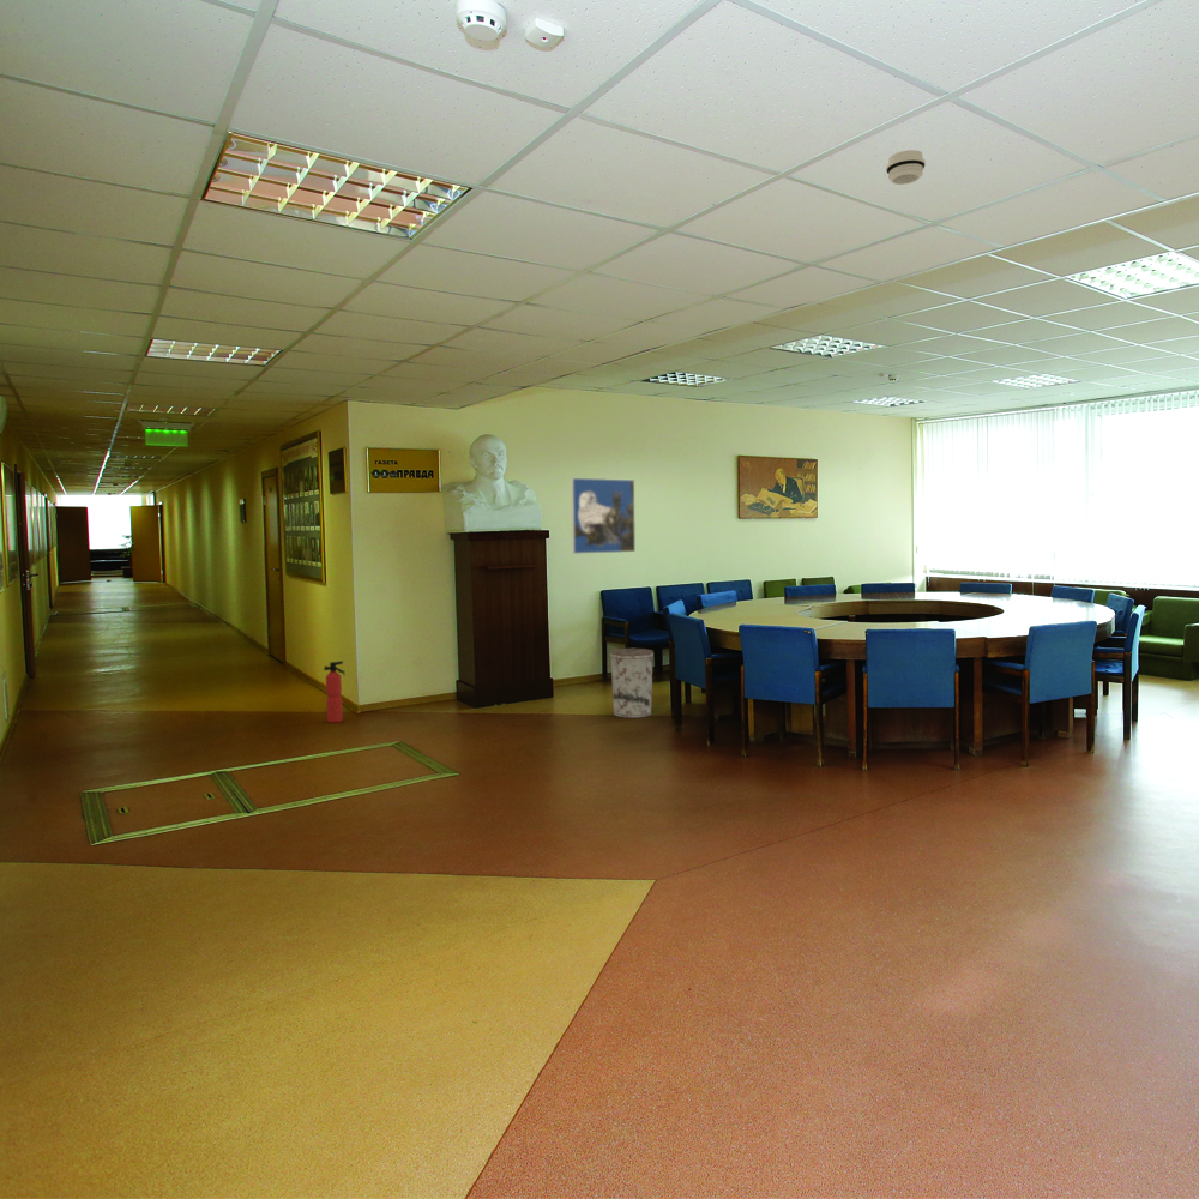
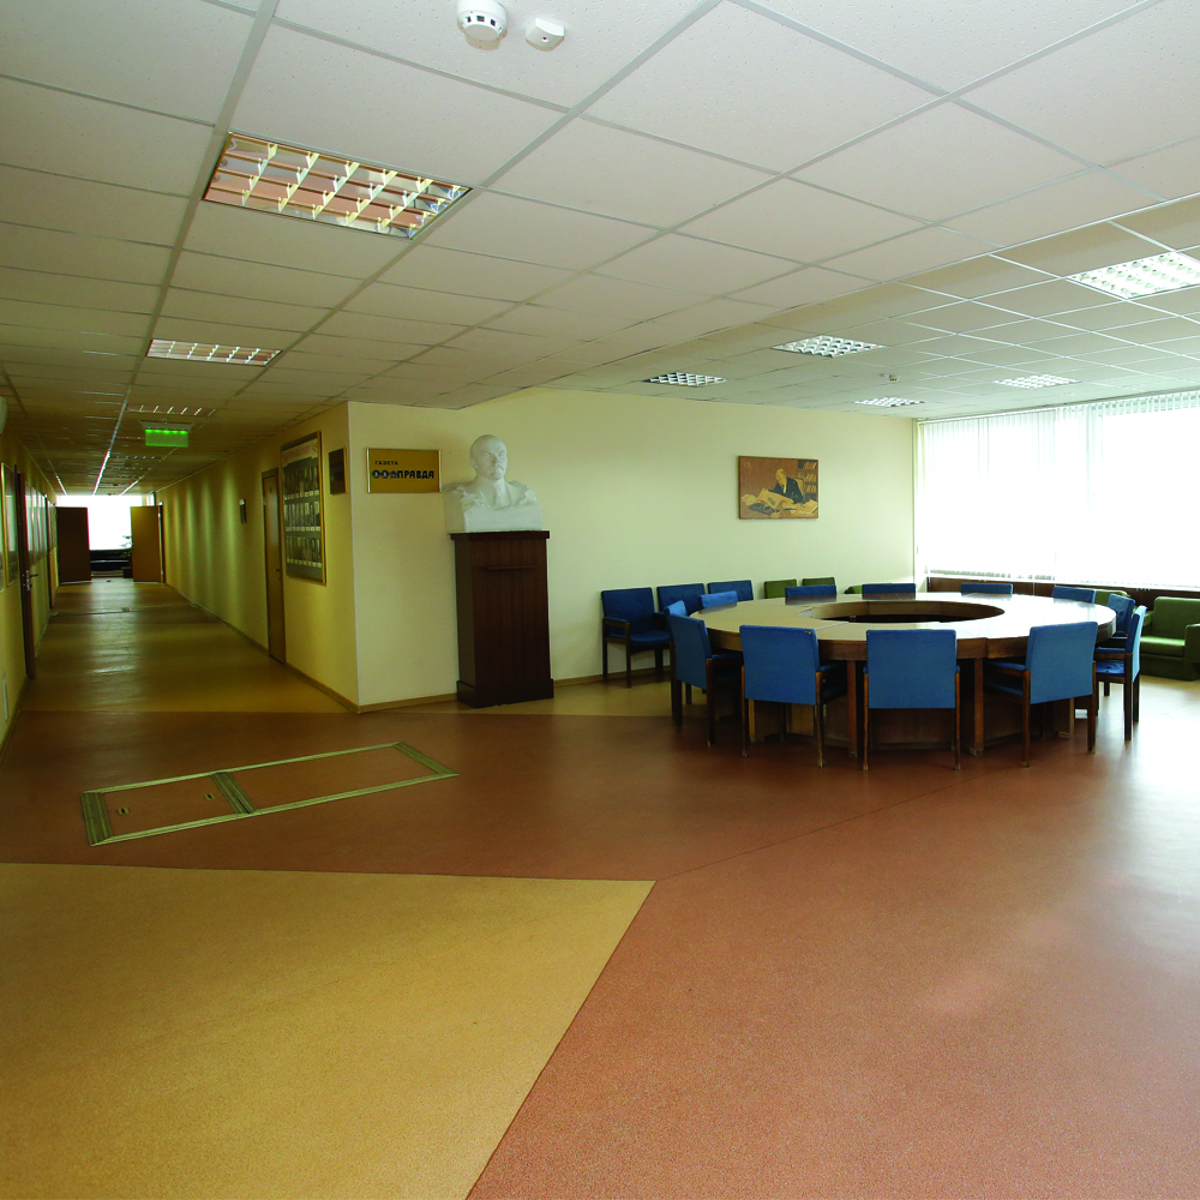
- smoke detector [885,149,927,186]
- trash can [609,646,655,719]
- fire extinguisher [323,659,345,724]
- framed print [570,477,637,555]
